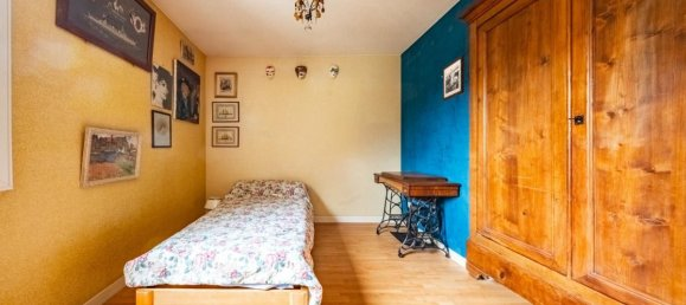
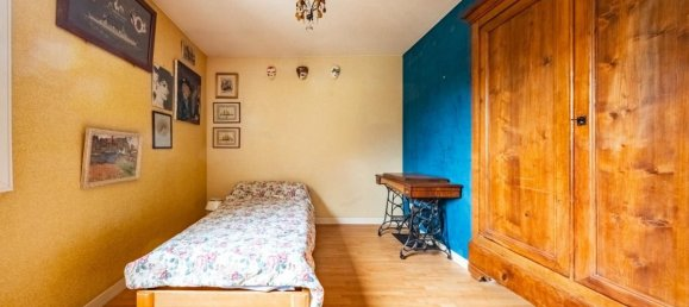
- picture frame [442,54,466,102]
